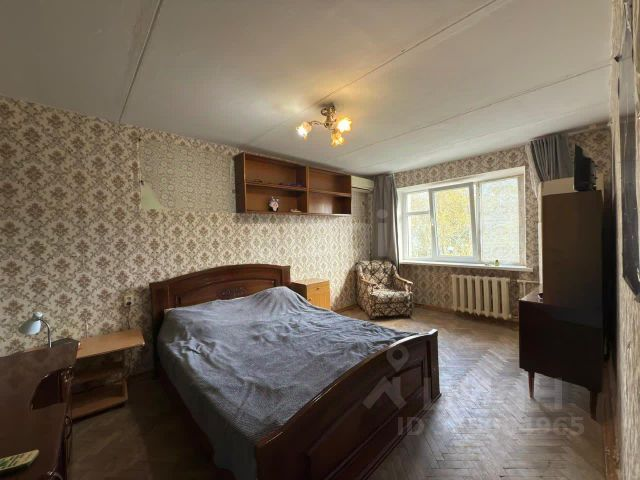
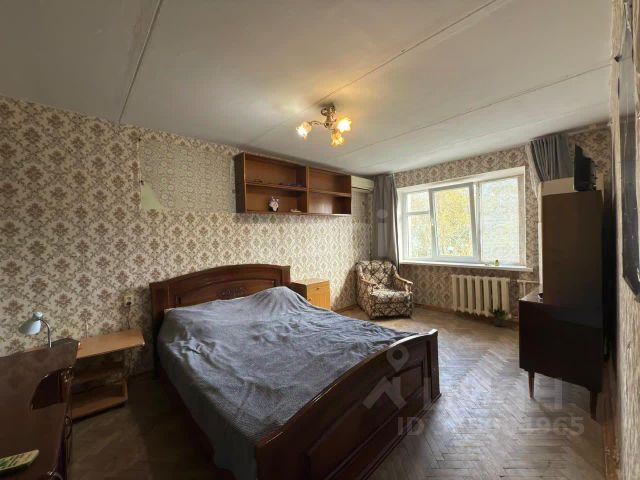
+ potted plant [487,304,509,327]
